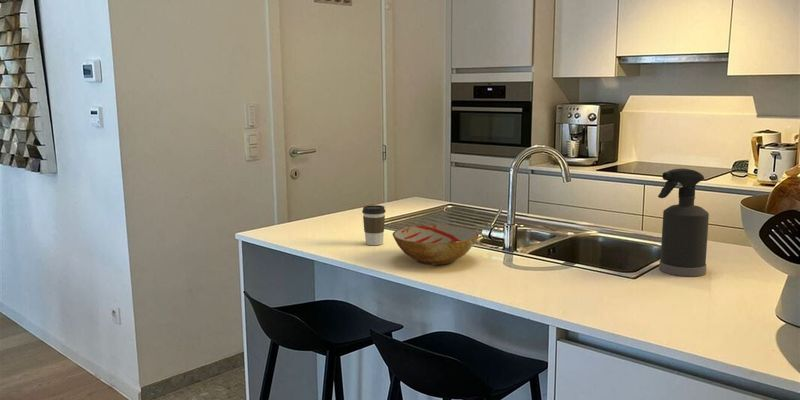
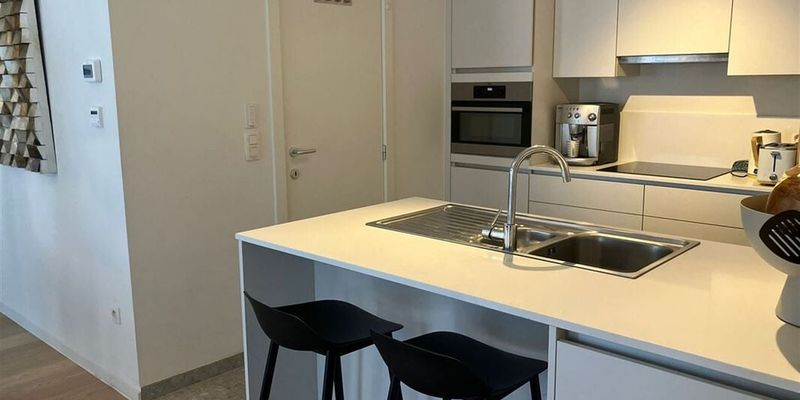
- bowl [392,224,480,266]
- coffee cup [361,204,387,246]
- spray bottle [657,168,710,277]
